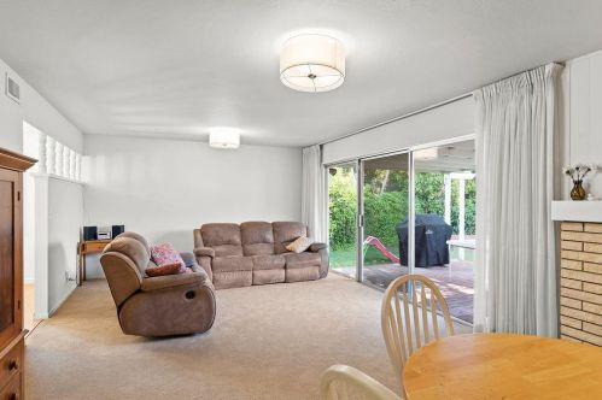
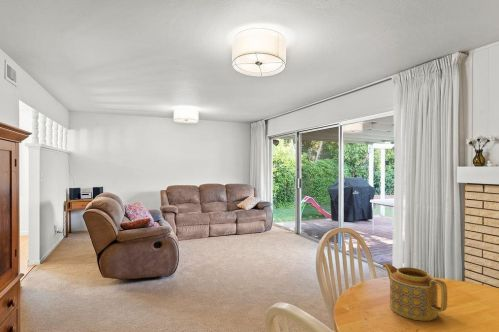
+ teapot [382,263,448,322]
